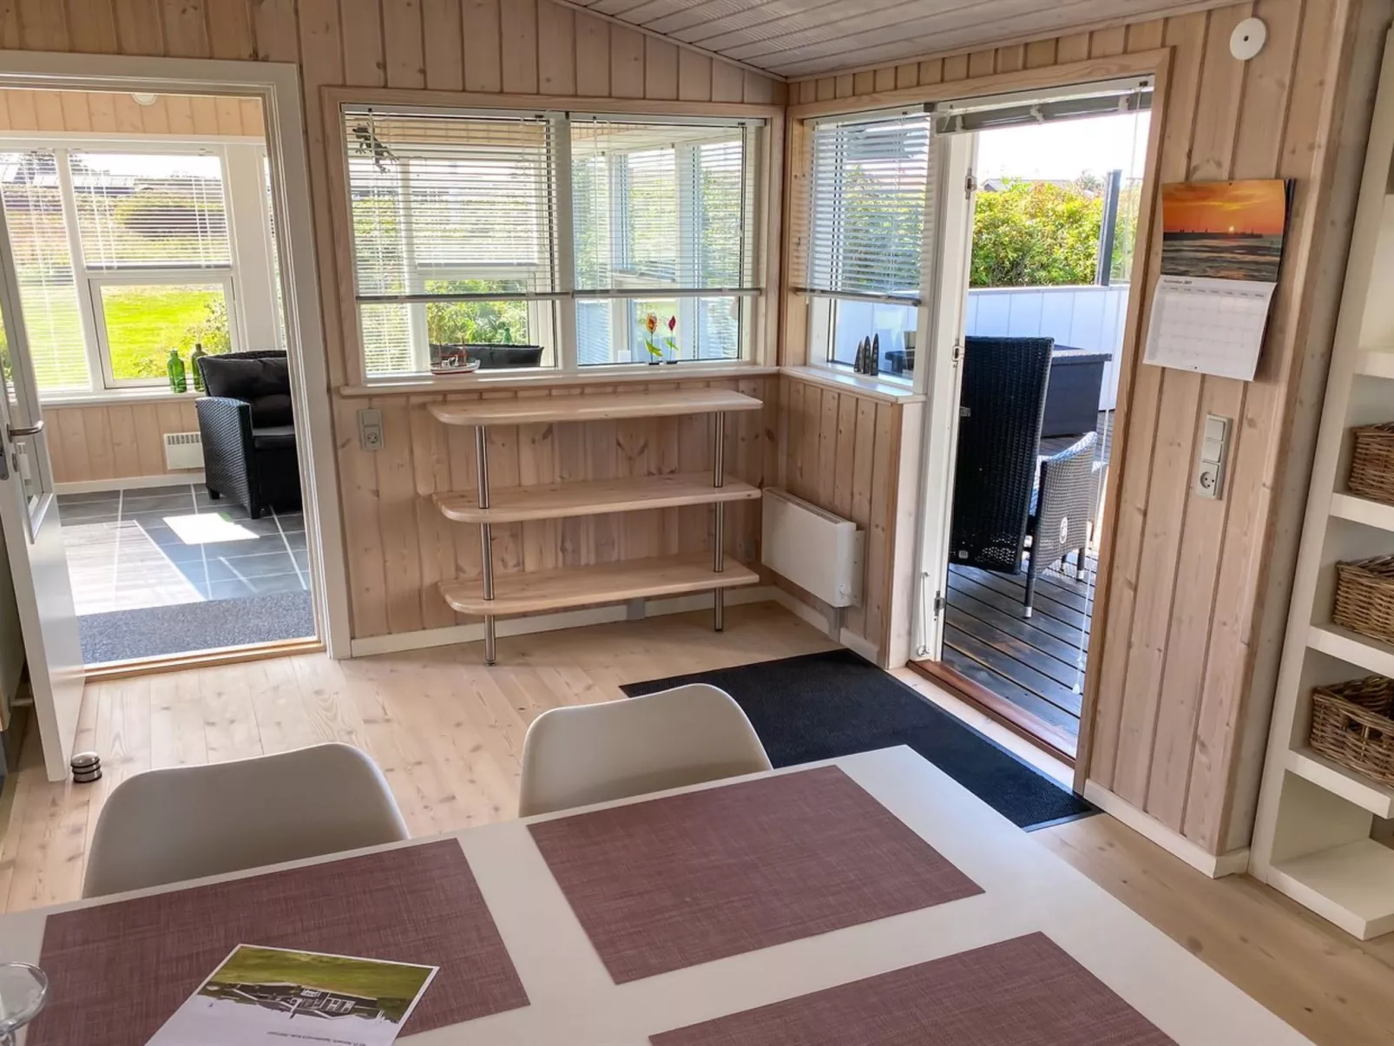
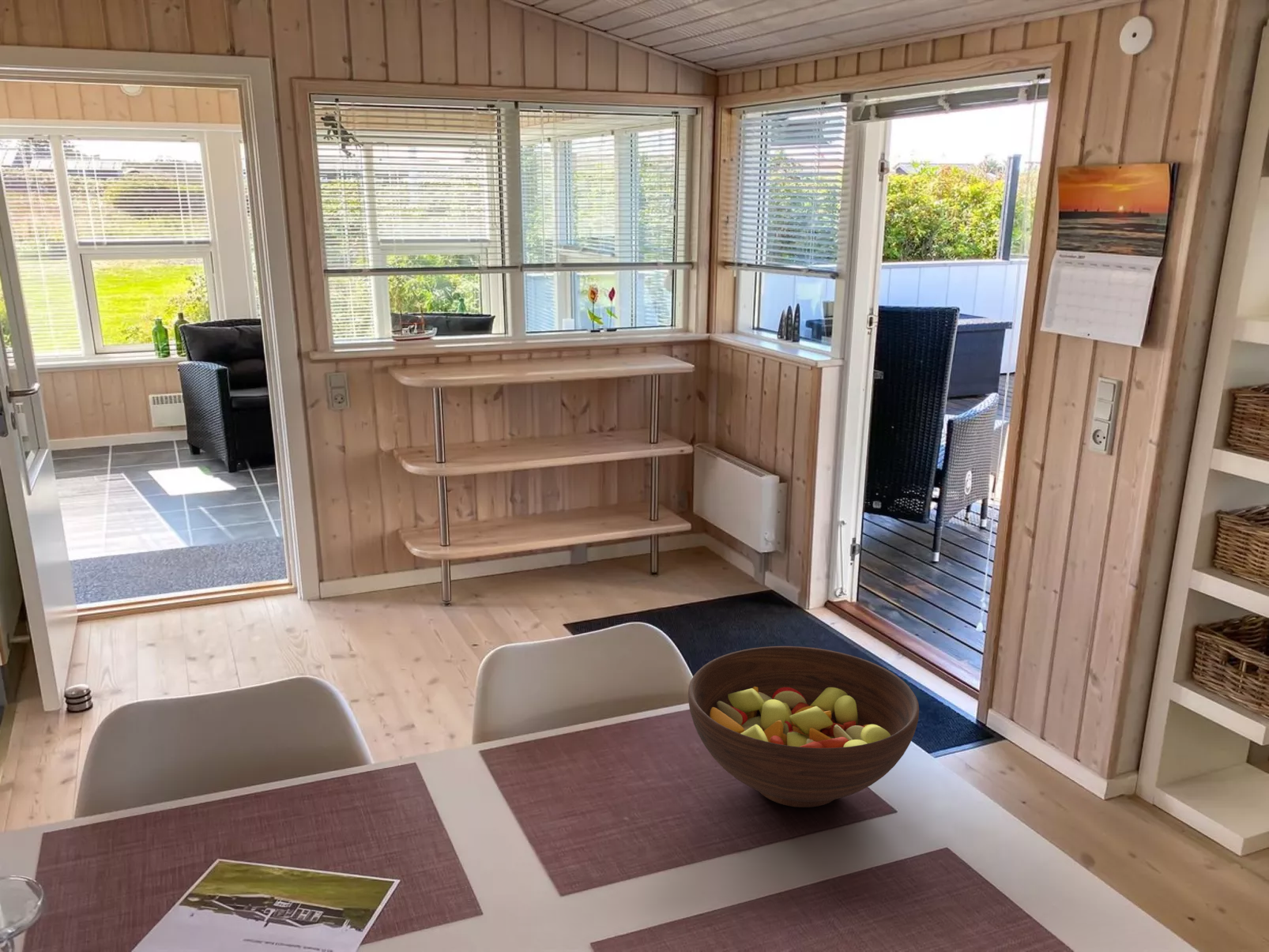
+ fruit bowl [687,645,920,808]
